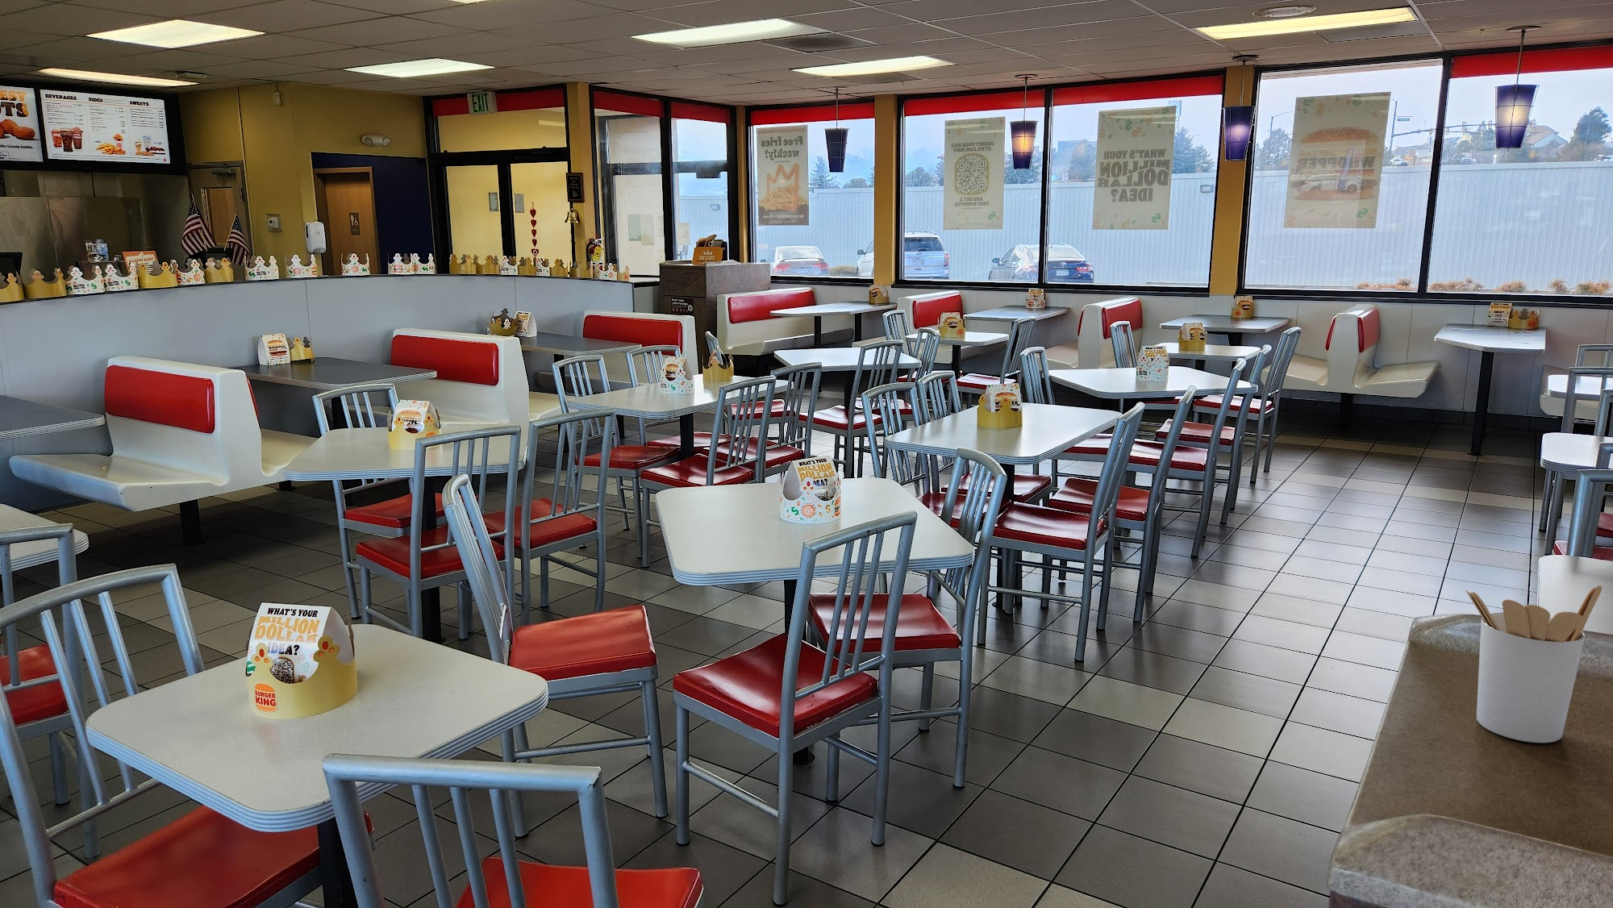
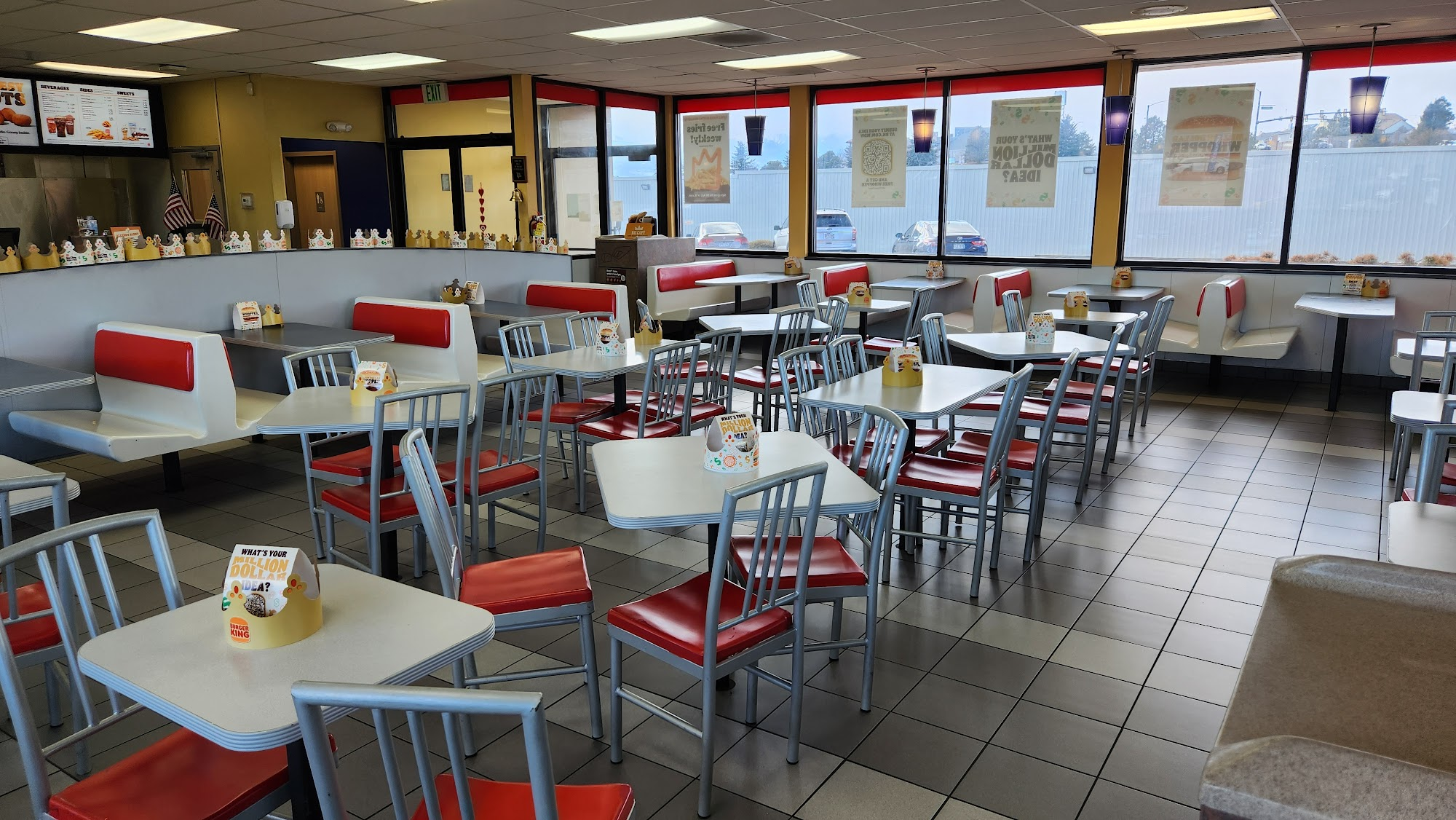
- utensil holder [1465,585,1603,743]
